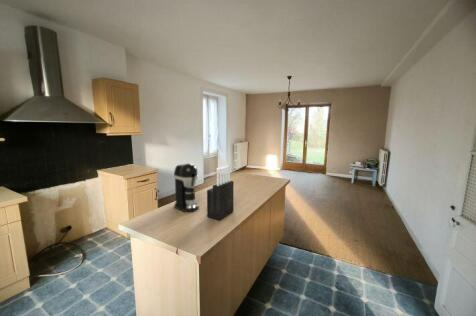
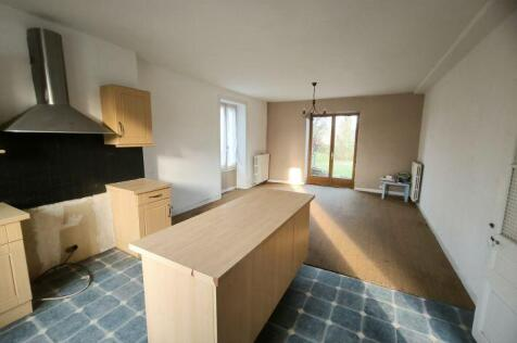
- coffee maker [173,163,200,213]
- knife block [206,164,235,221]
